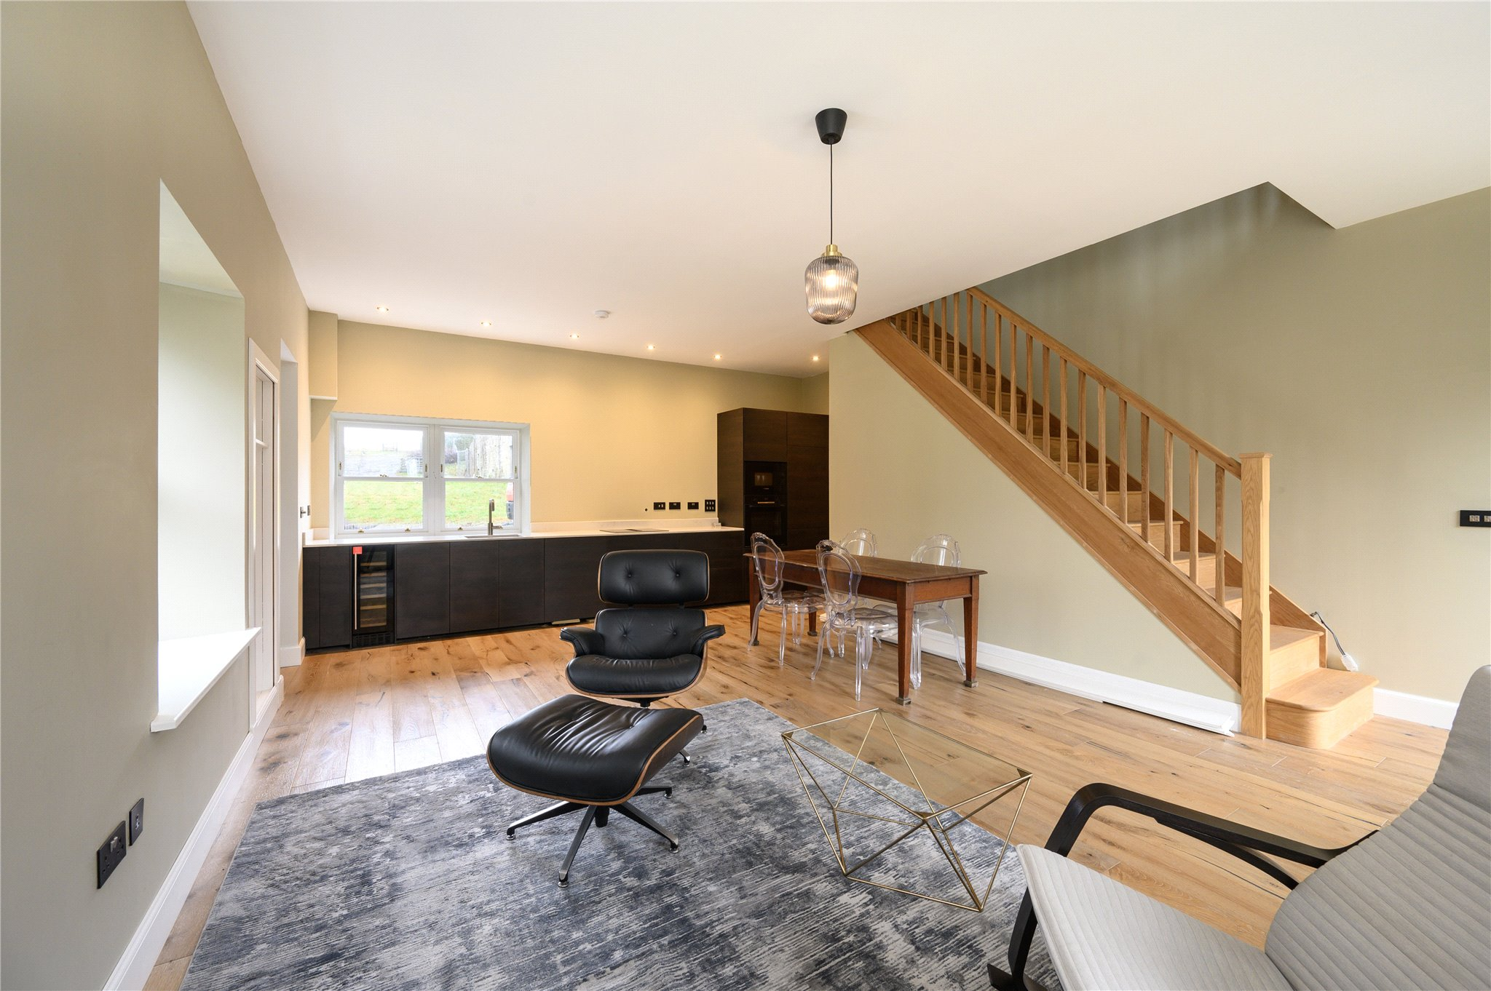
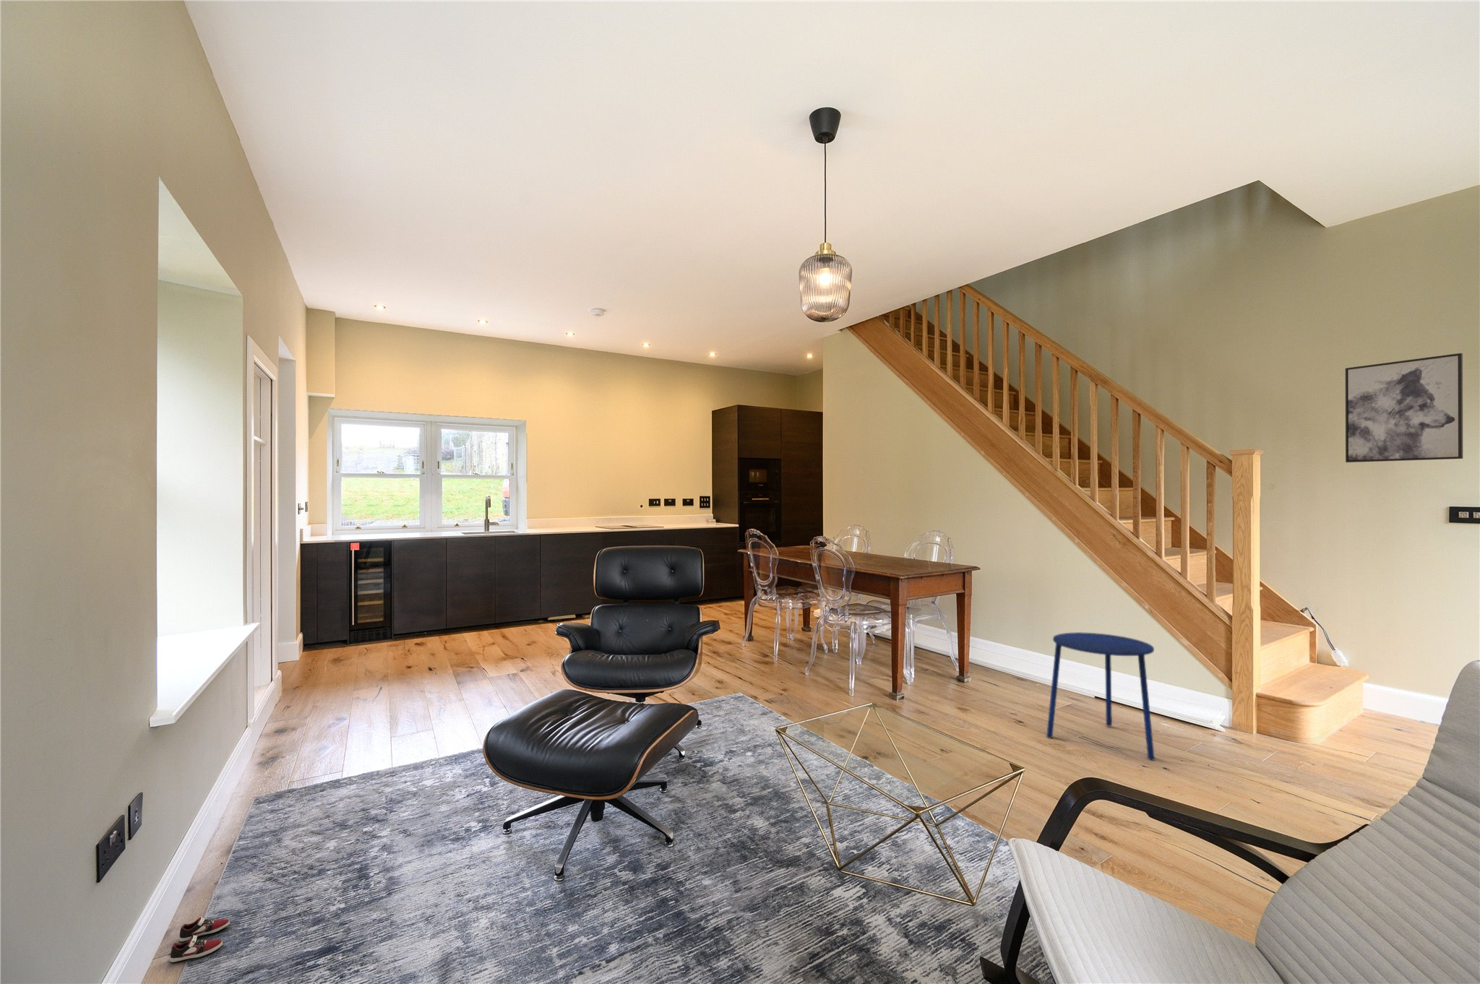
+ sneaker [169,916,231,963]
+ wall art [1345,353,1464,463]
+ side table [1045,631,1155,761]
